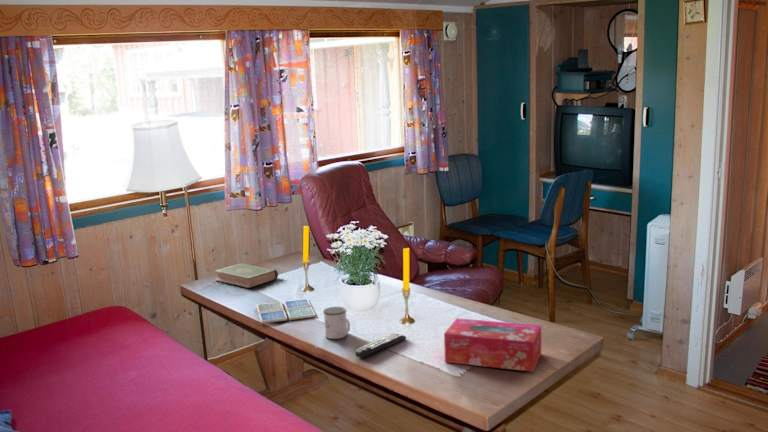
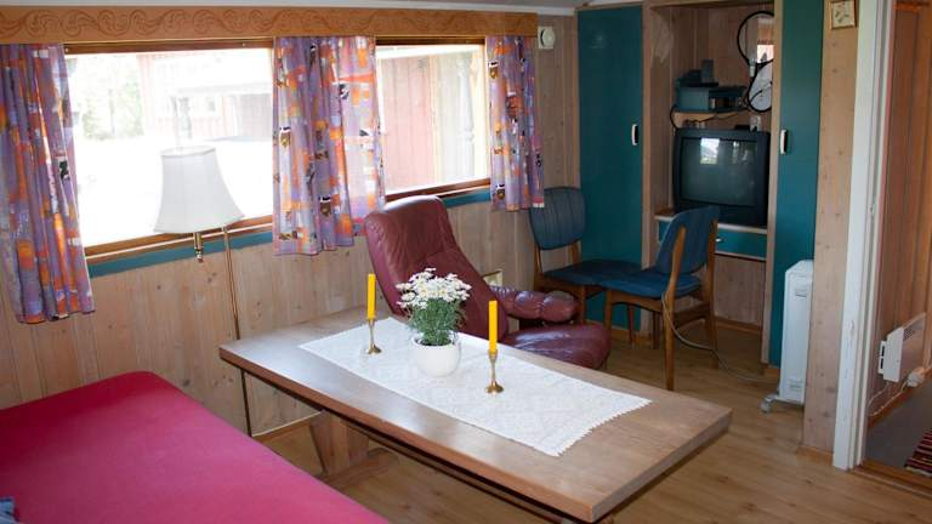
- tissue box [443,317,542,373]
- remote control [354,332,407,359]
- book [214,262,279,289]
- drink coaster [256,298,317,324]
- mug [322,306,351,340]
